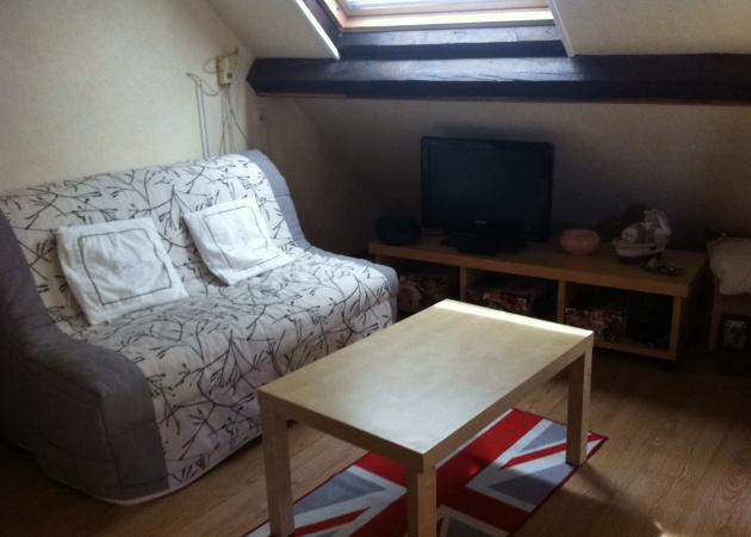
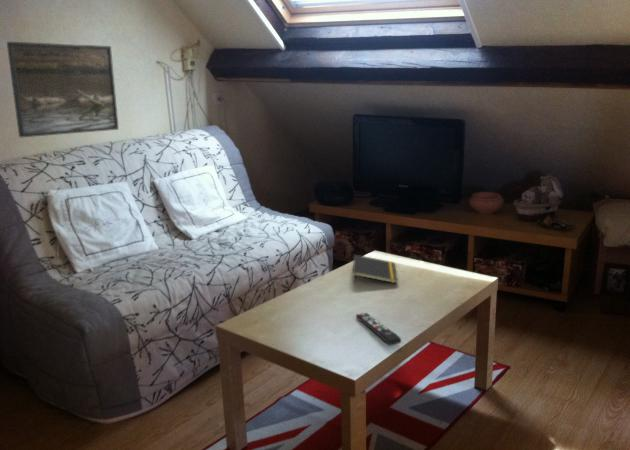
+ notepad [352,254,398,285]
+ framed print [6,41,120,138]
+ remote control [355,312,402,346]
